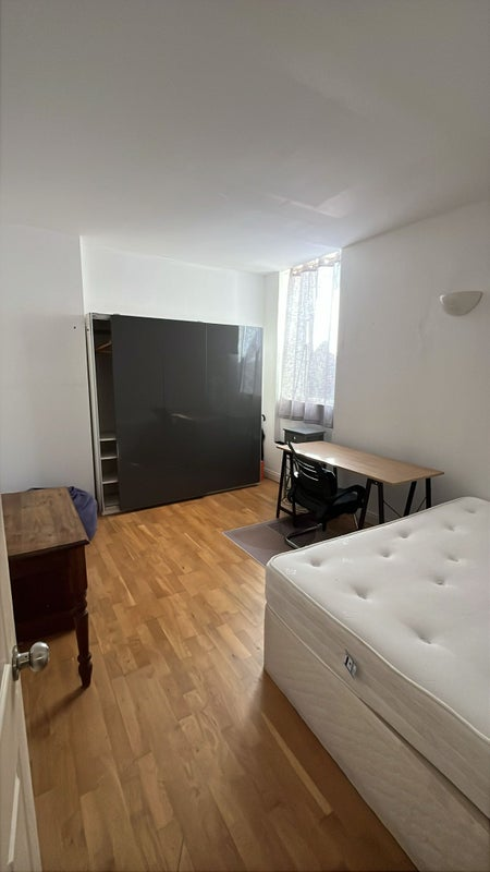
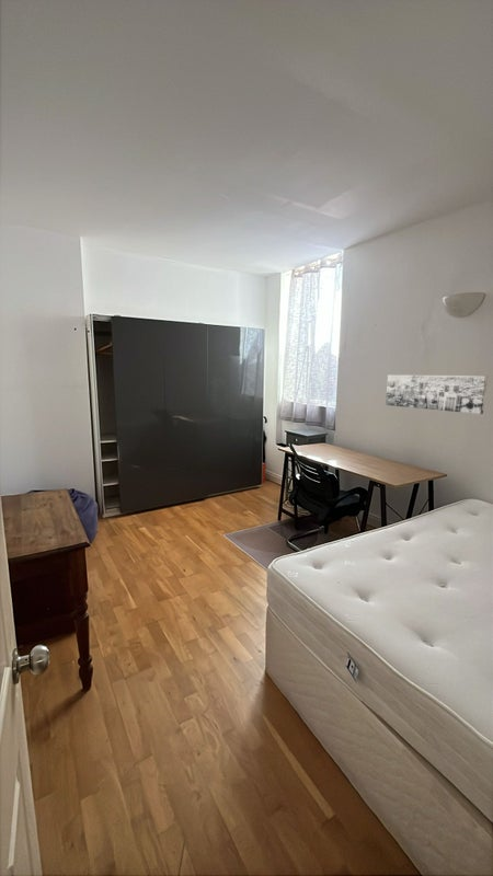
+ wall art [385,373,489,415]
